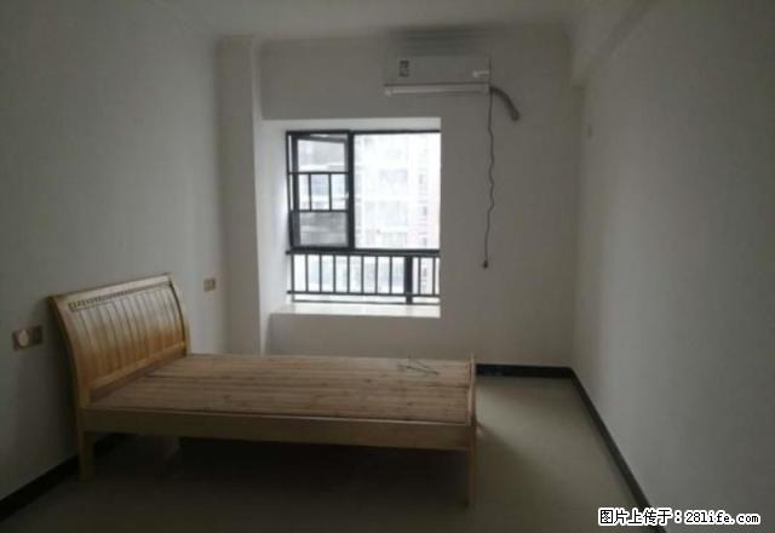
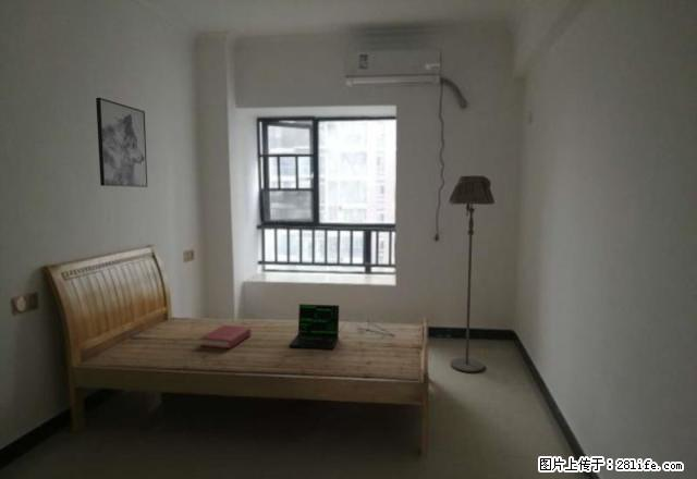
+ laptop [289,303,350,351]
+ floor lamp [449,174,496,373]
+ wall art [95,97,149,188]
+ hardback book [200,324,253,349]
